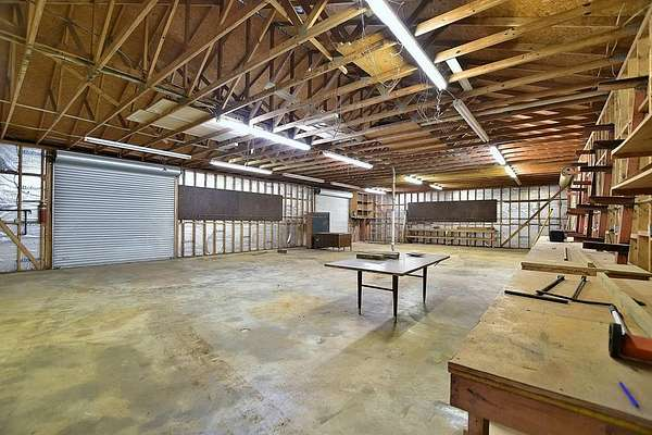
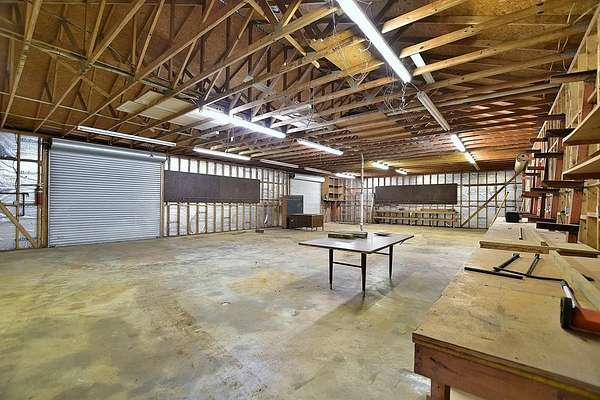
- pen [618,381,640,409]
